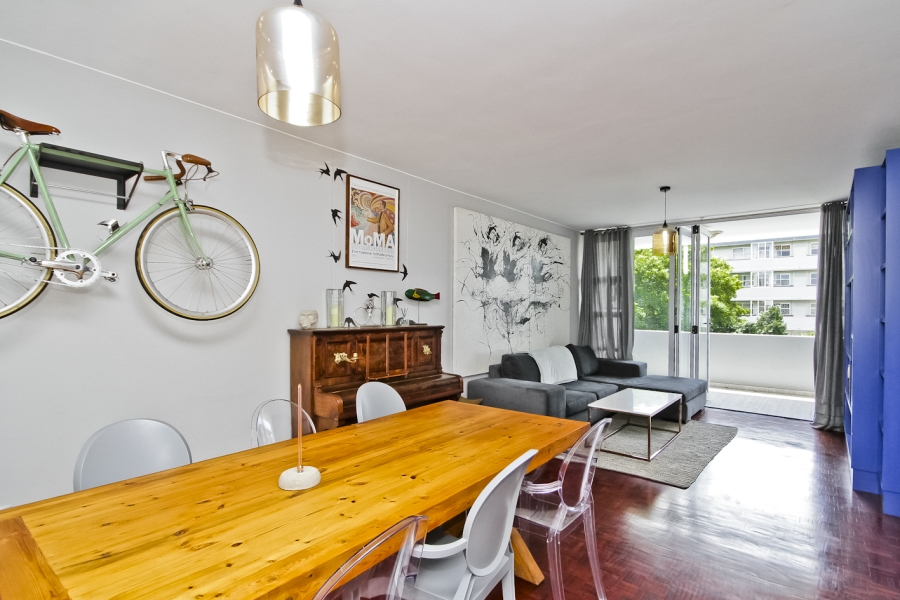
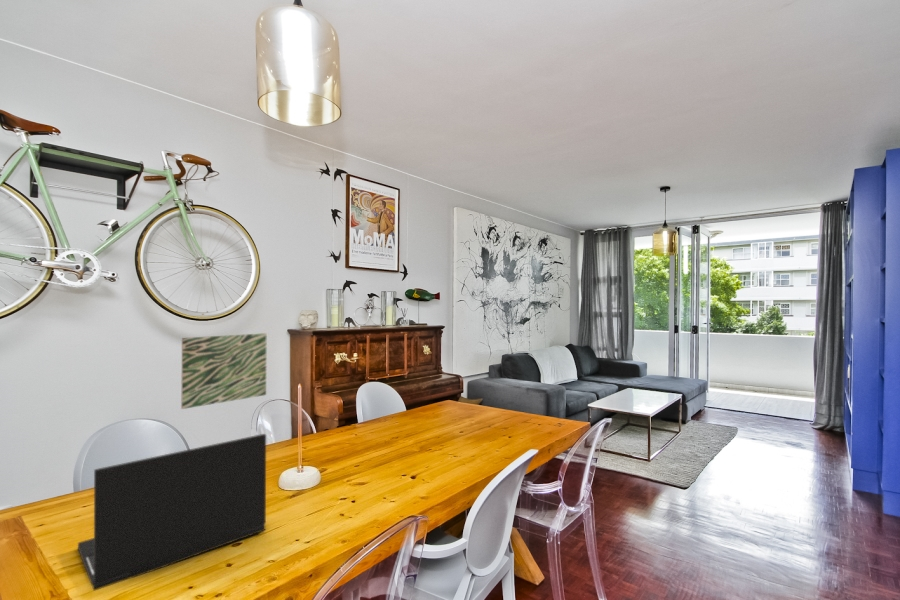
+ laptop [77,433,267,591]
+ wall art [180,332,268,410]
